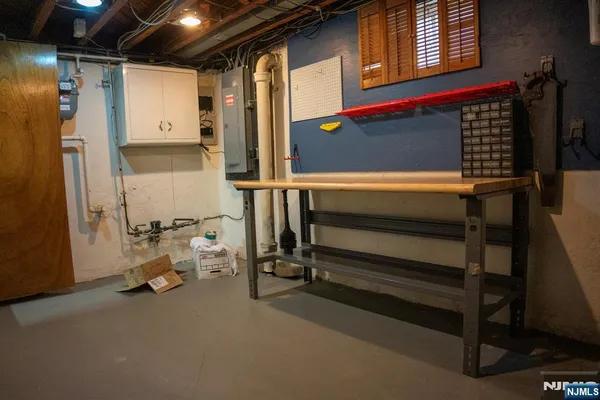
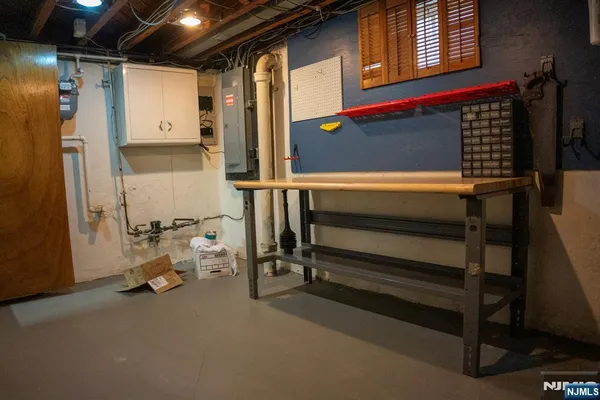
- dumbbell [258,260,305,278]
